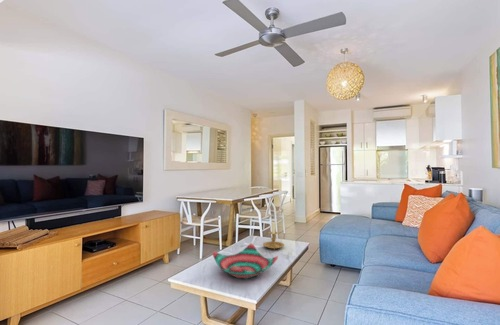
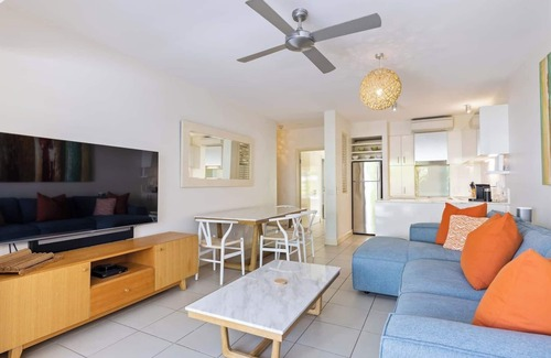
- decorative bowl [212,243,279,280]
- candle holder [262,220,285,251]
